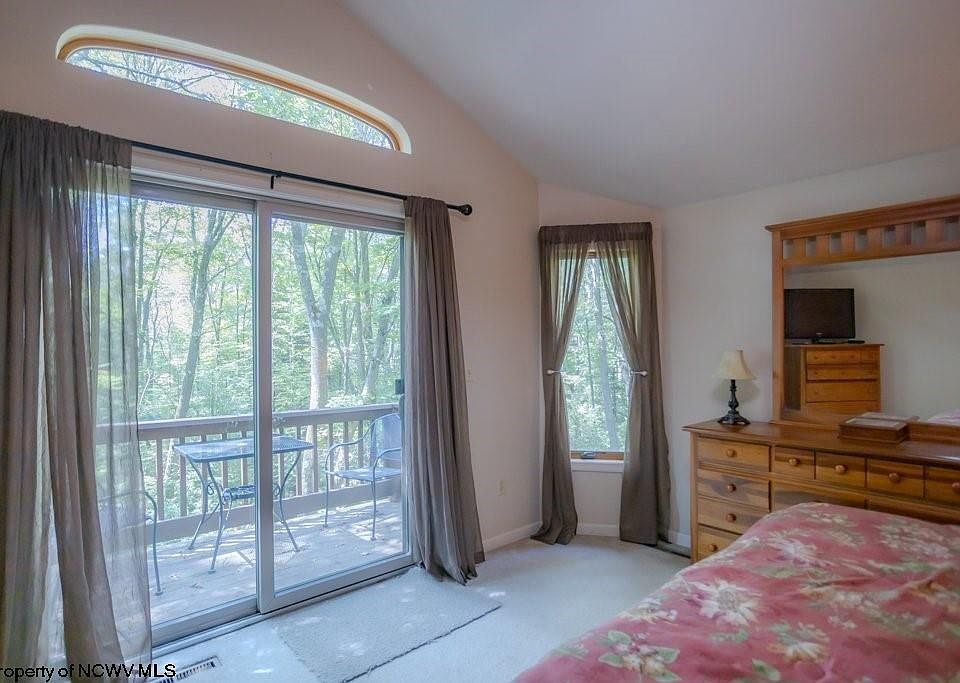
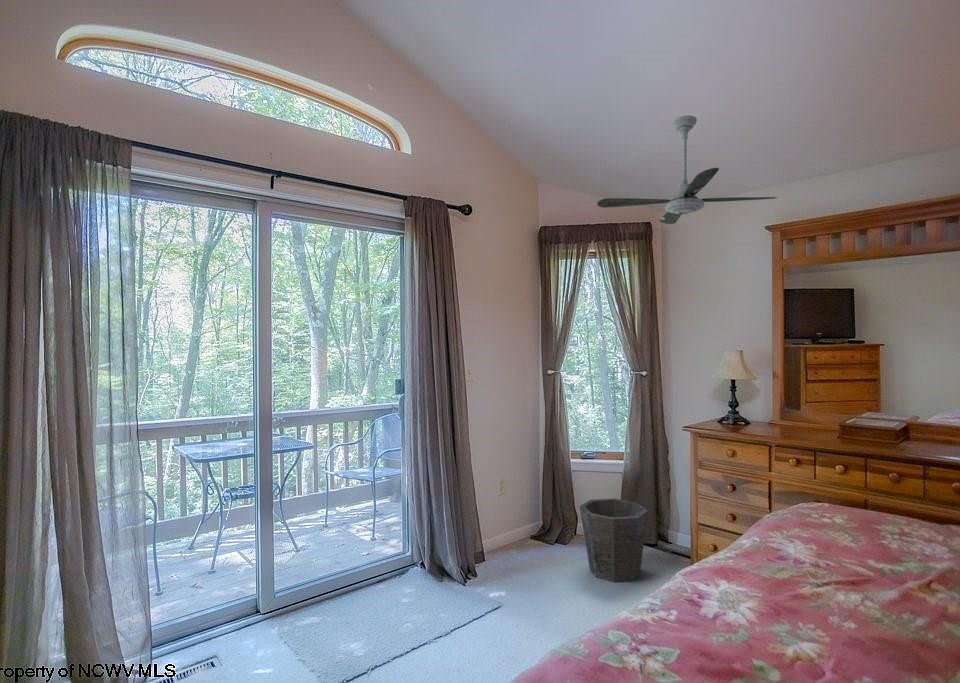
+ ceiling fan [596,115,778,225]
+ waste bin [579,497,649,583]
